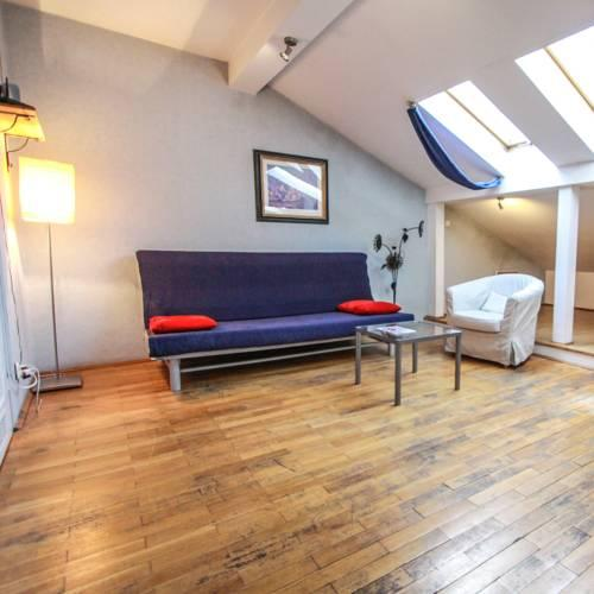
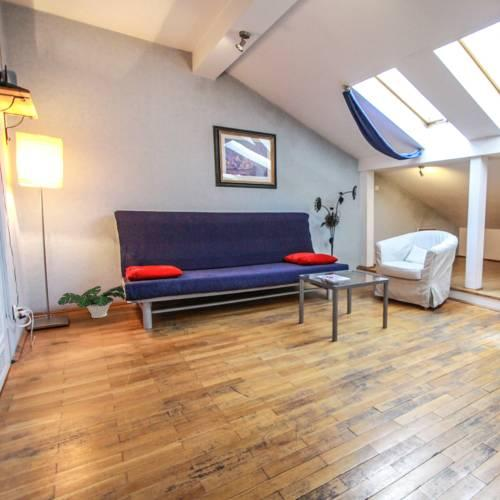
+ potted plant [57,285,126,319]
